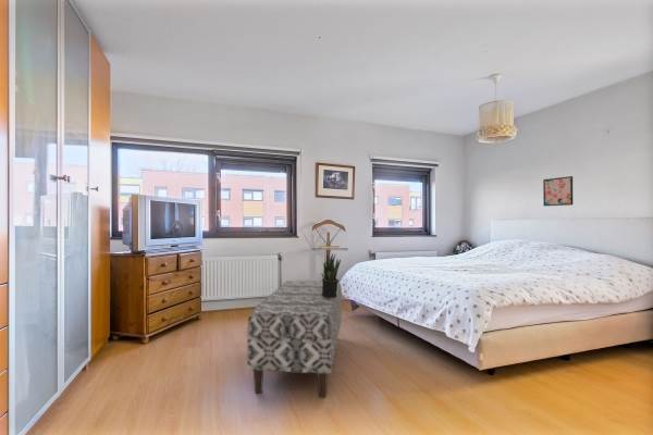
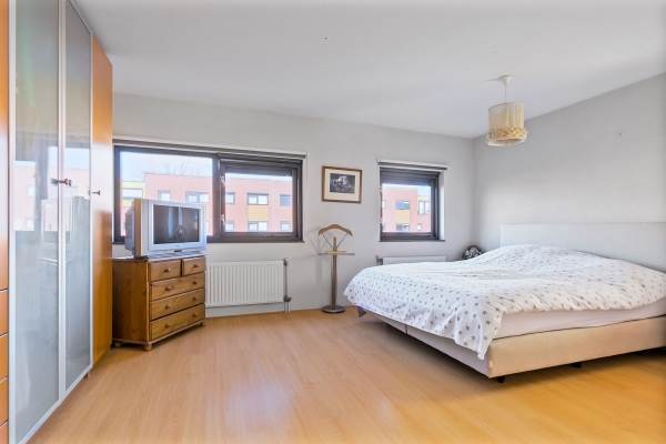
- bench [246,279,343,399]
- potted plant [320,252,342,298]
- wall art [542,175,574,207]
